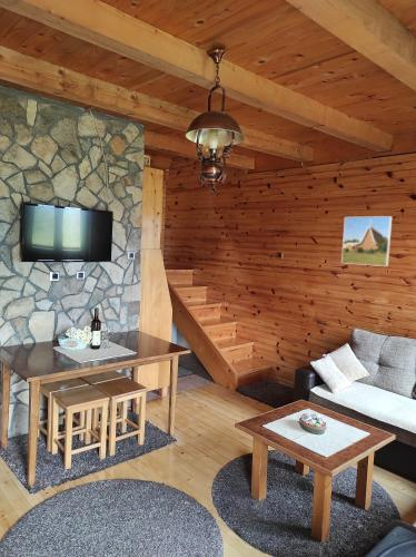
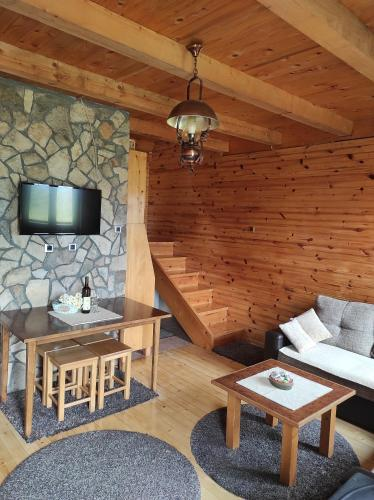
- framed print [340,215,394,267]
